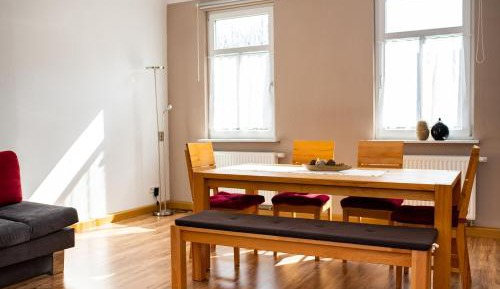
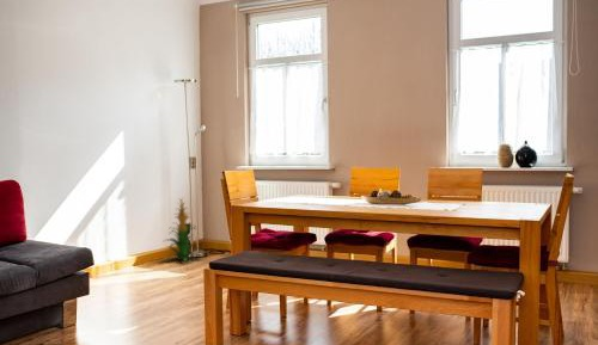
+ indoor plant [163,197,206,263]
